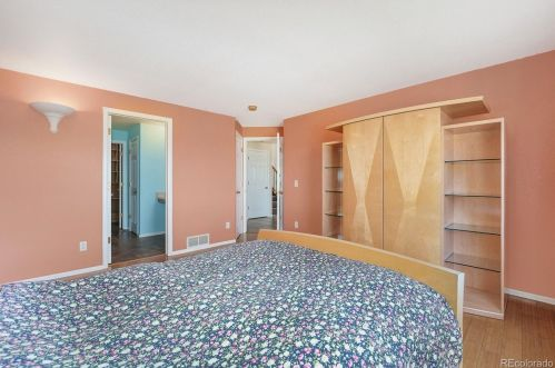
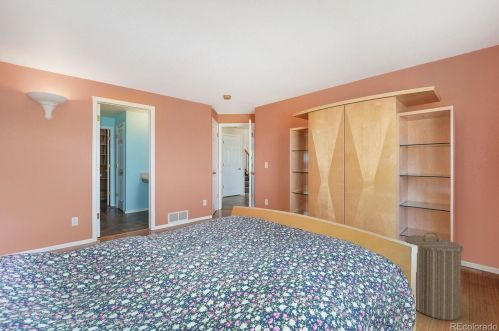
+ laundry hamper [404,231,464,321]
